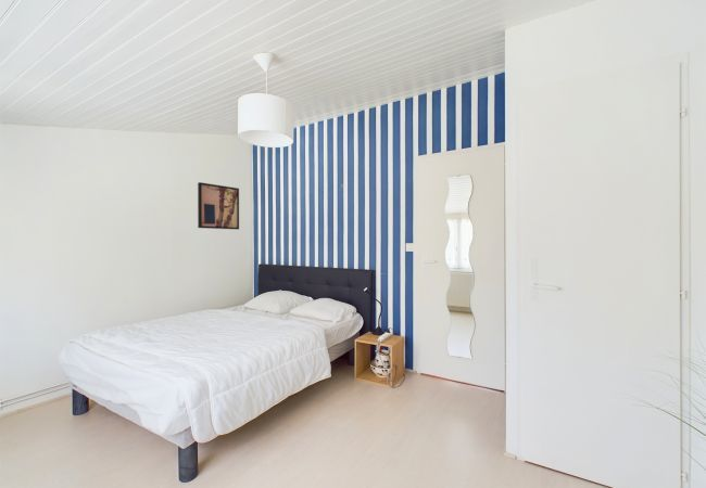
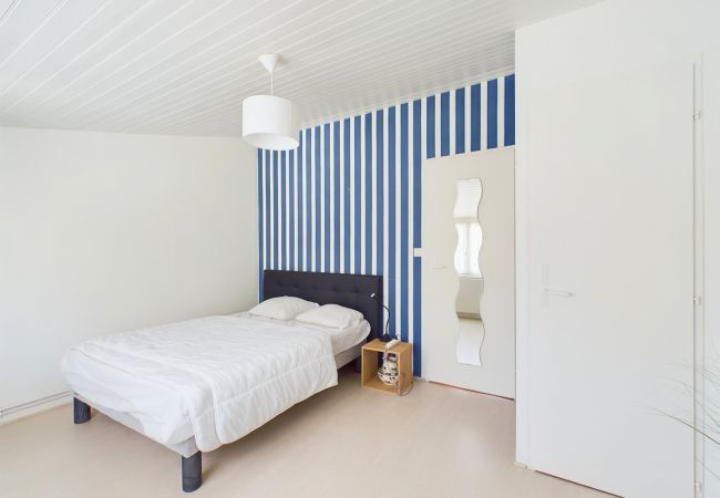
- wall art [197,181,240,231]
